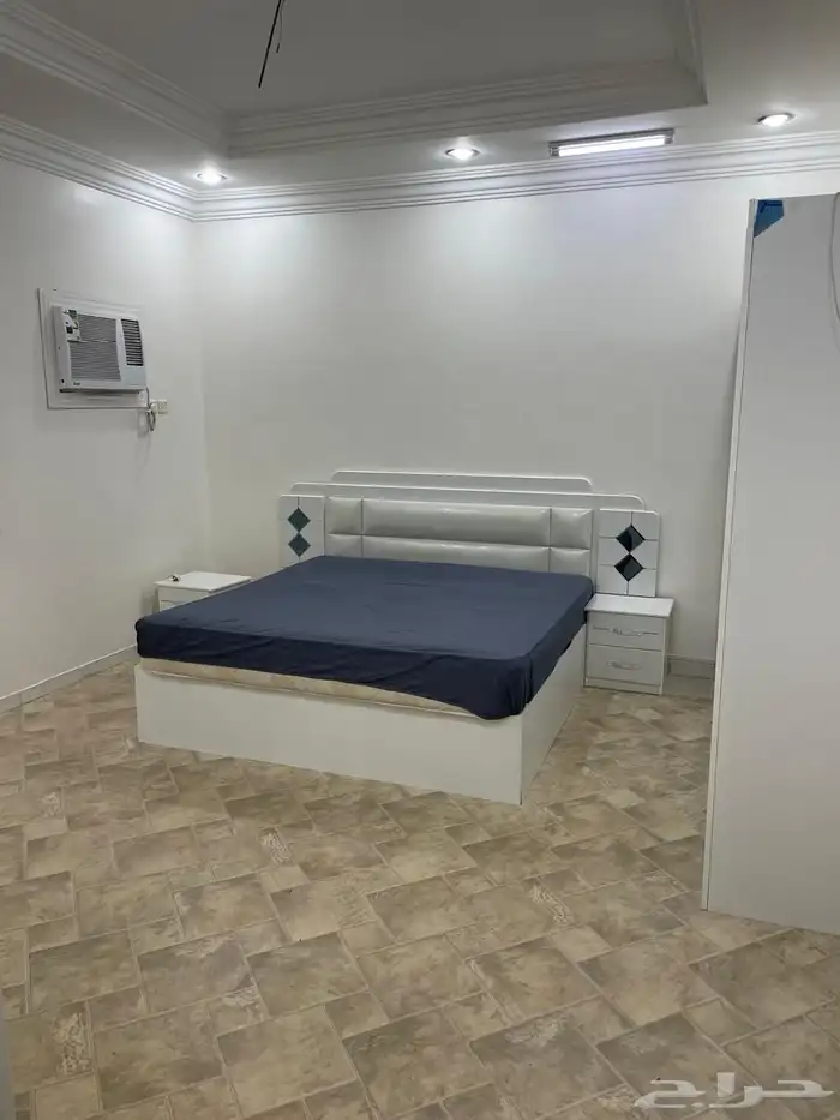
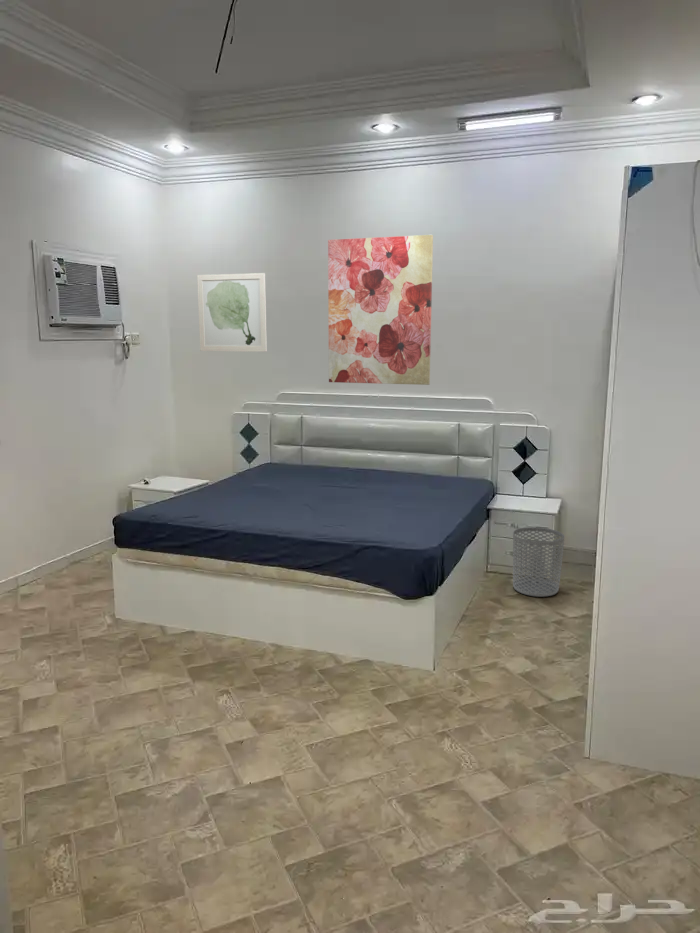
+ waste bin [512,526,565,598]
+ wall art [327,234,434,386]
+ wall art [196,272,268,353]
